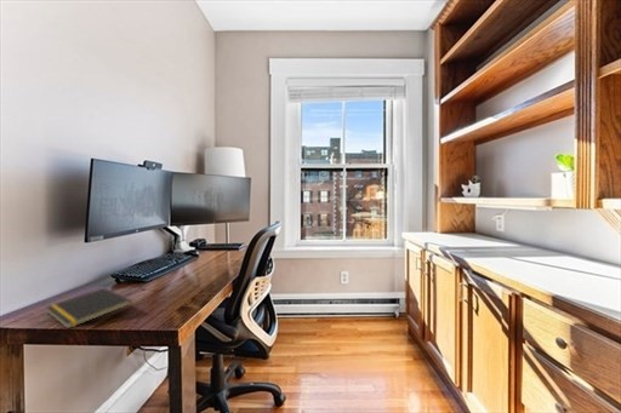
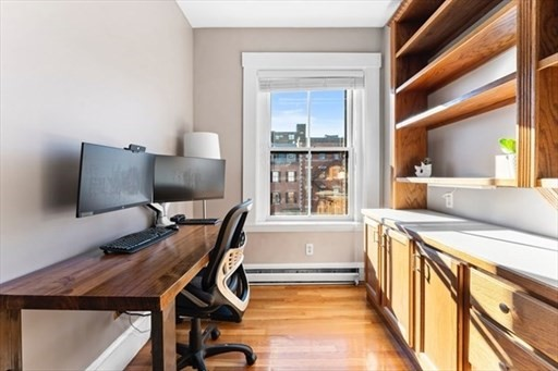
- notepad [45,287,132,329]
